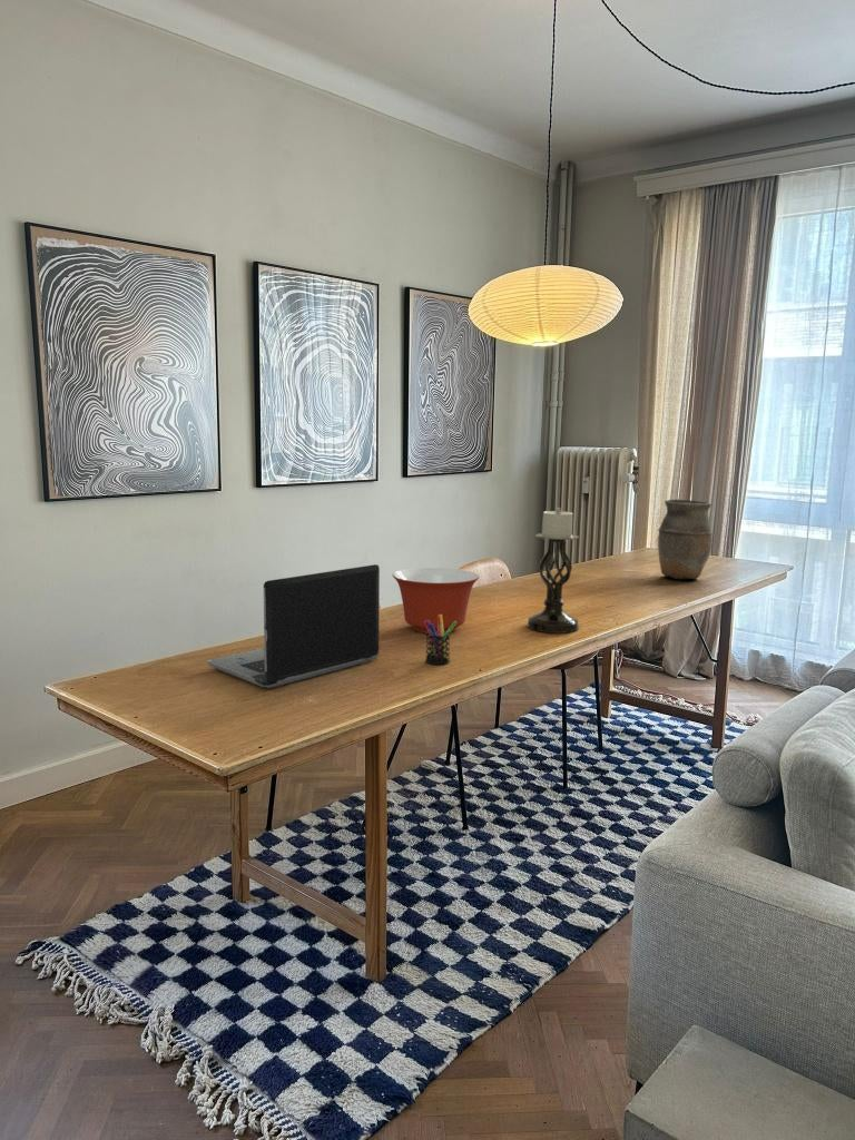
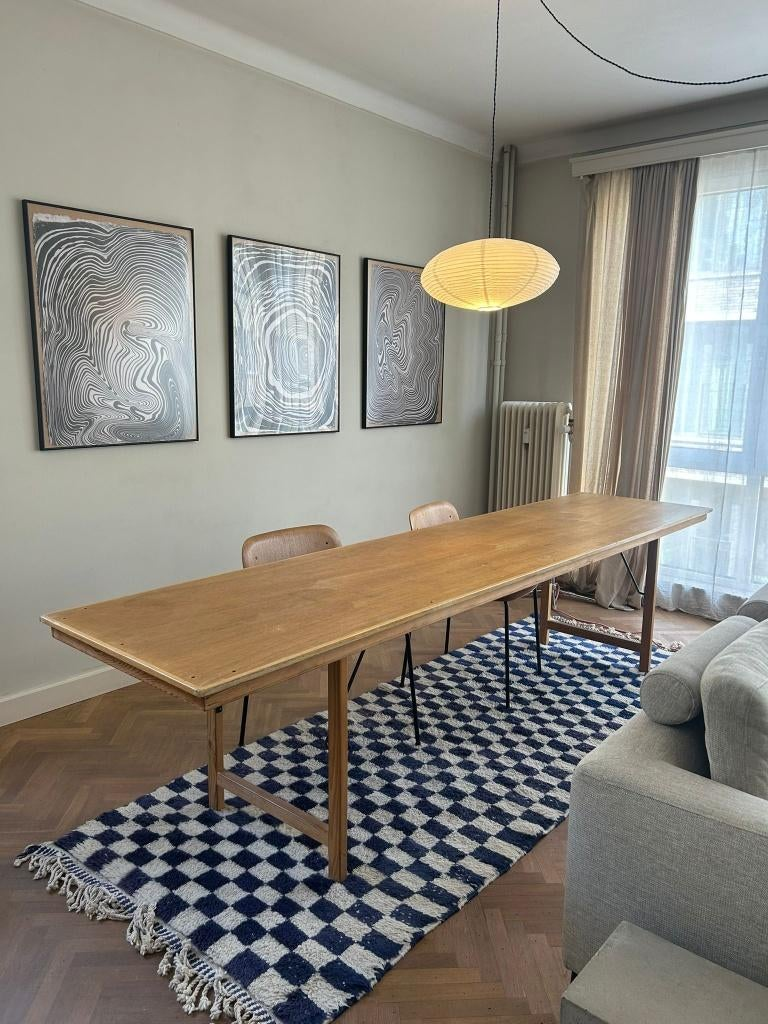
- candle holder [527,507,580,635]
- pen holder [424,615,456,666]
- vase [657,498,714,580]
- laptop computer [207,563,381,690]
- mixing bowl [392,567,480,635]
